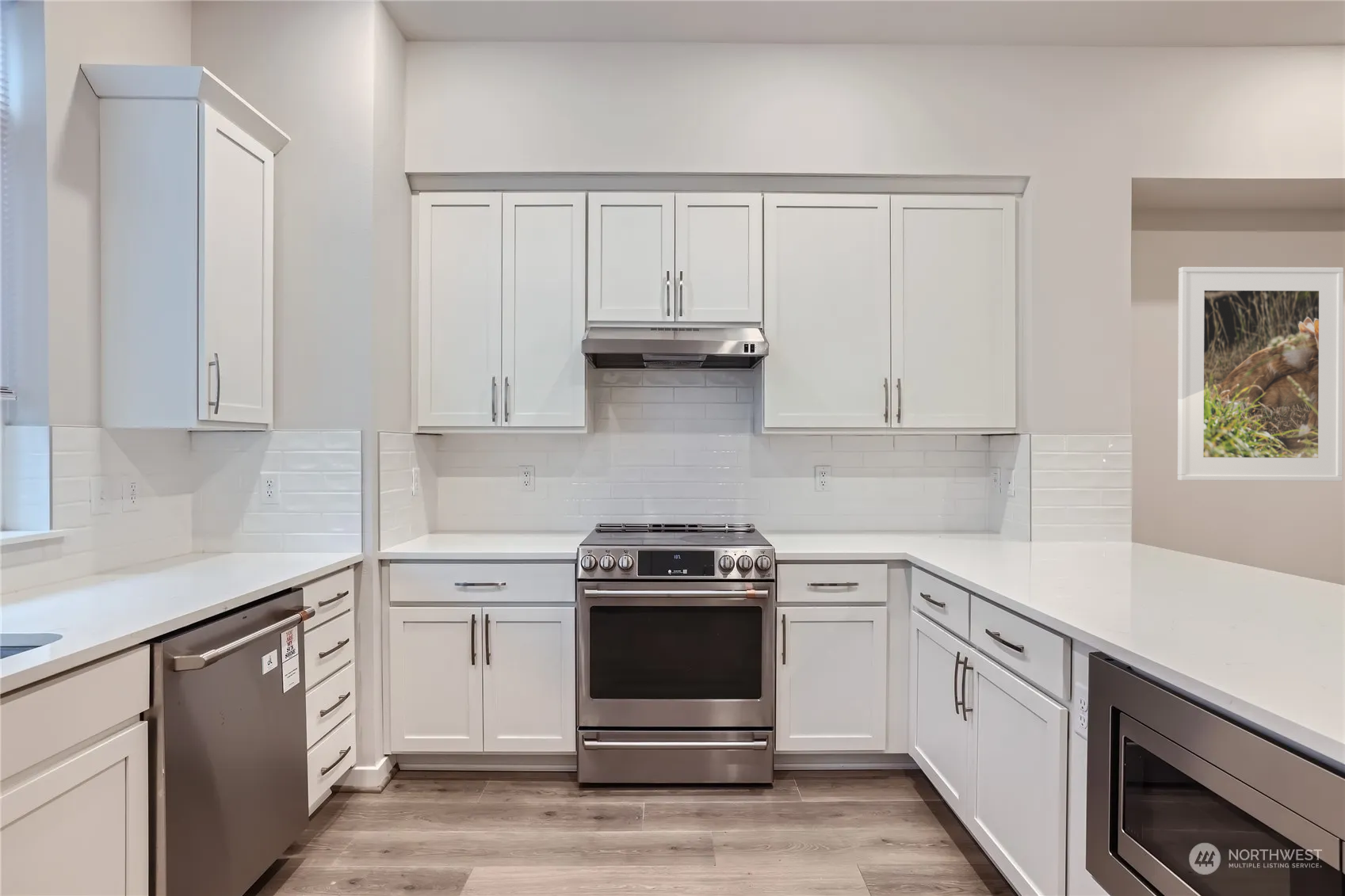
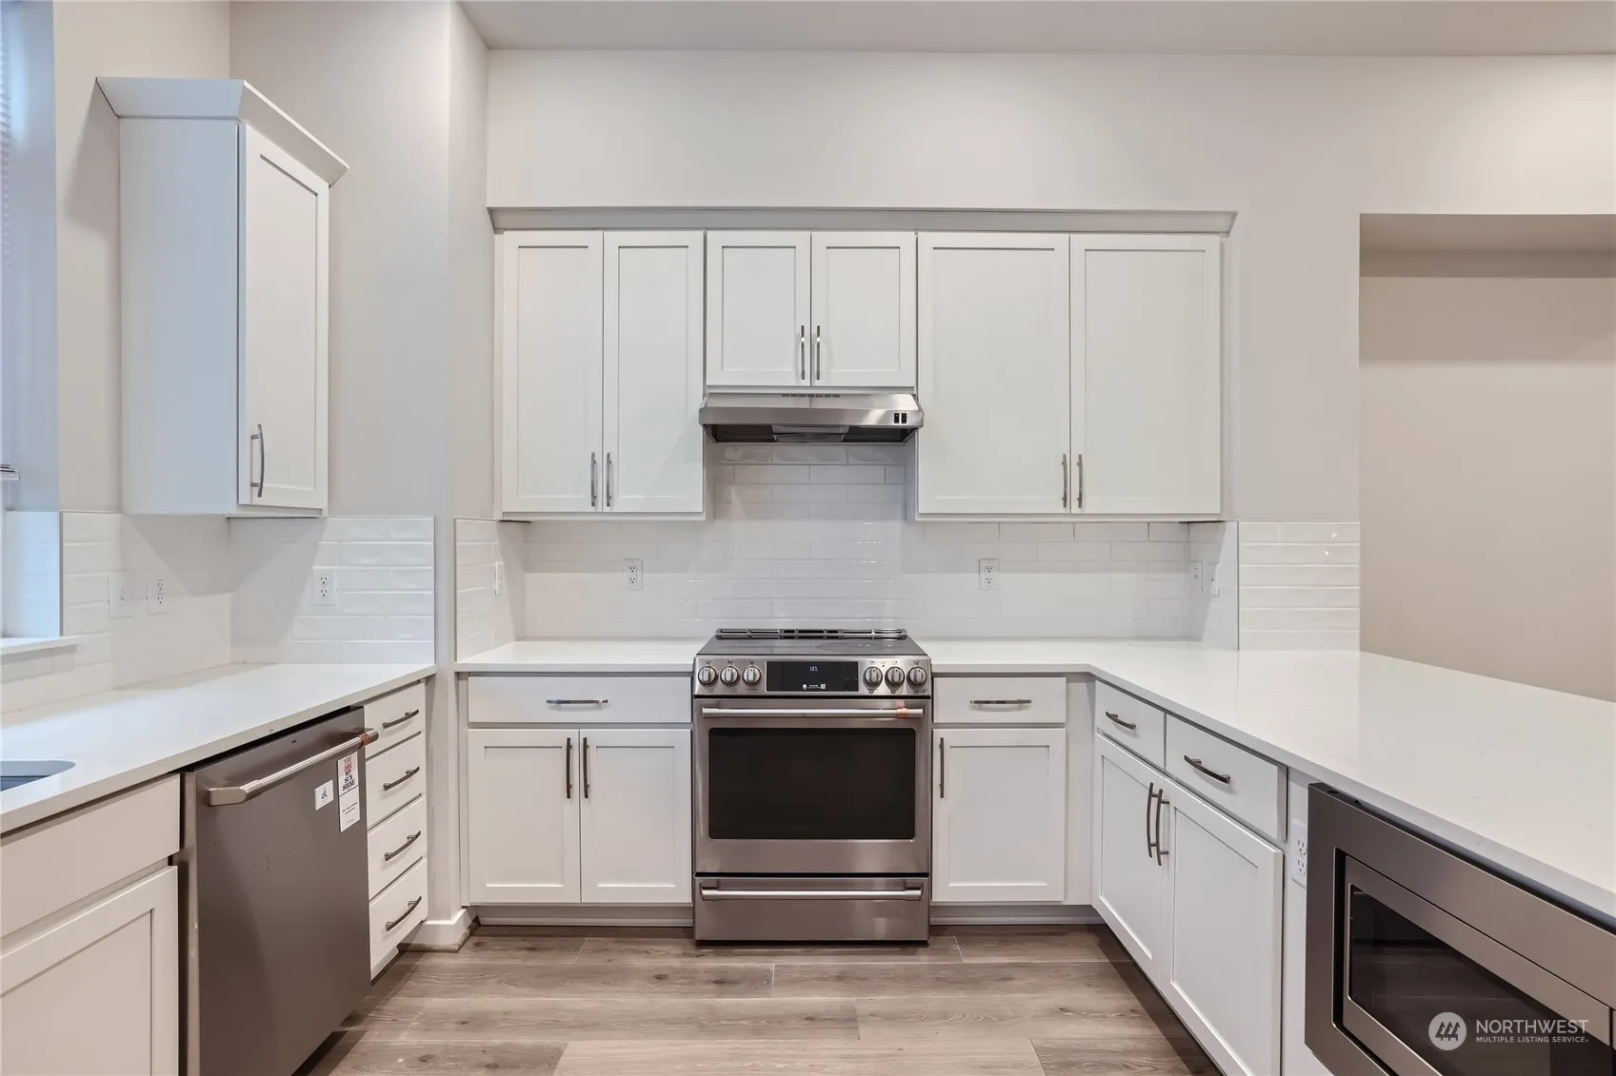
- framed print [1177,266,1344,482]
